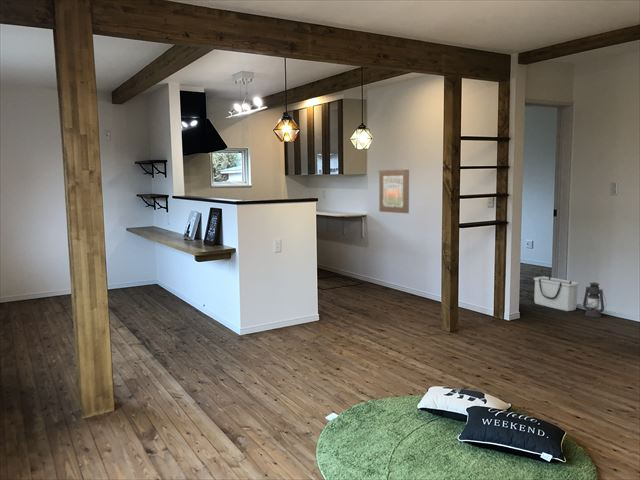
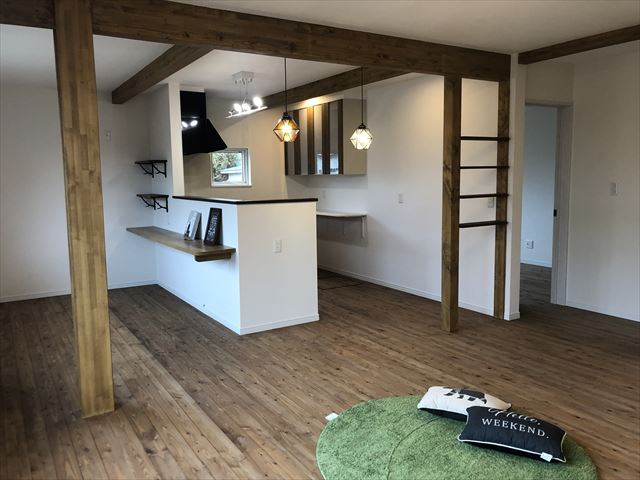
- wall art [378,169,410,214]
- storage bin [533,275,580,312]
- lantern [582,282,607,318]
